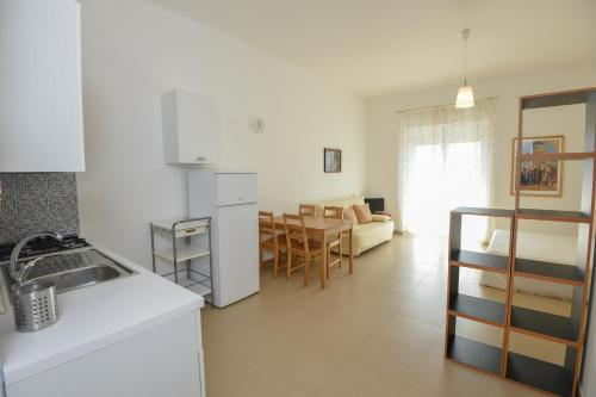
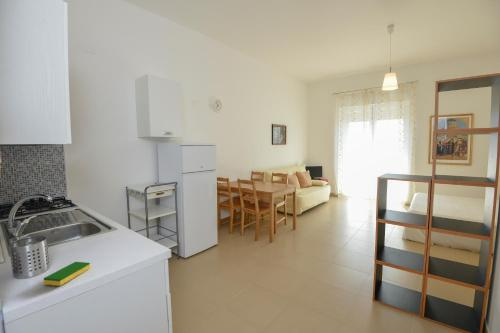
+ dish sponge [43,261,91,287]
